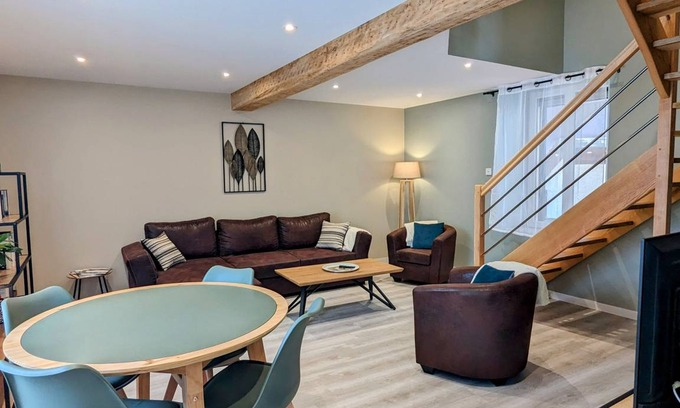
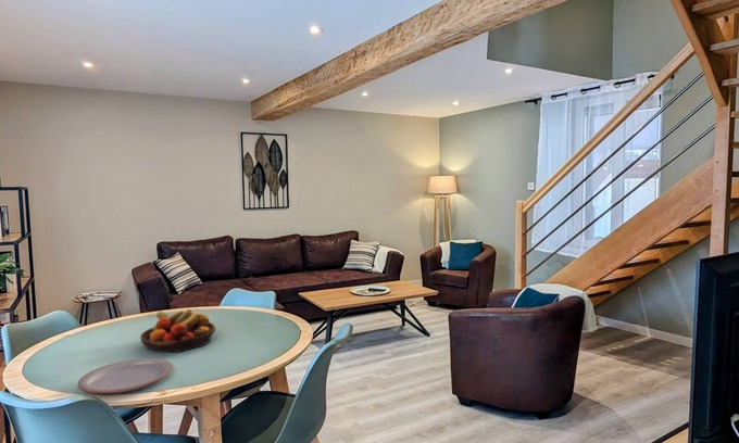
+ plate [77,357,174,394]
+ fruit bowl [139,308,216,353]
